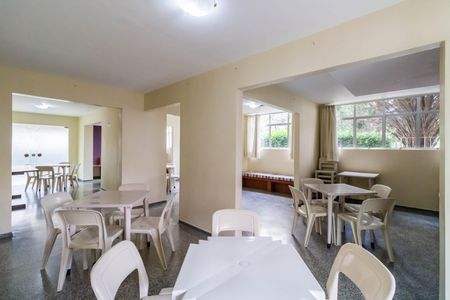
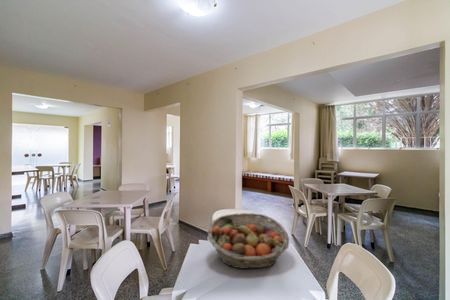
+ fruit basket [207,212,290,270]
